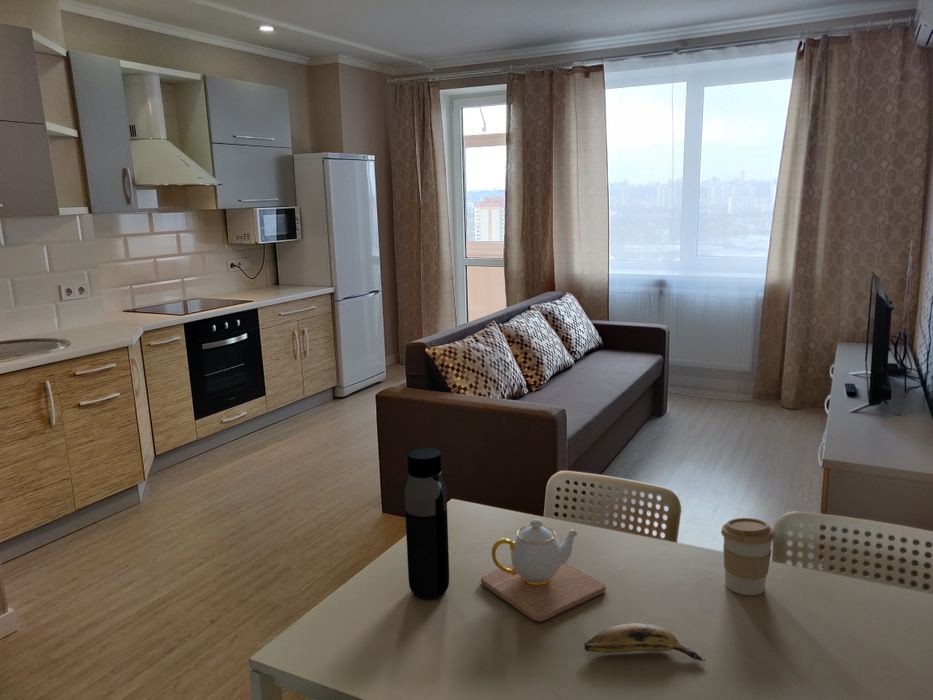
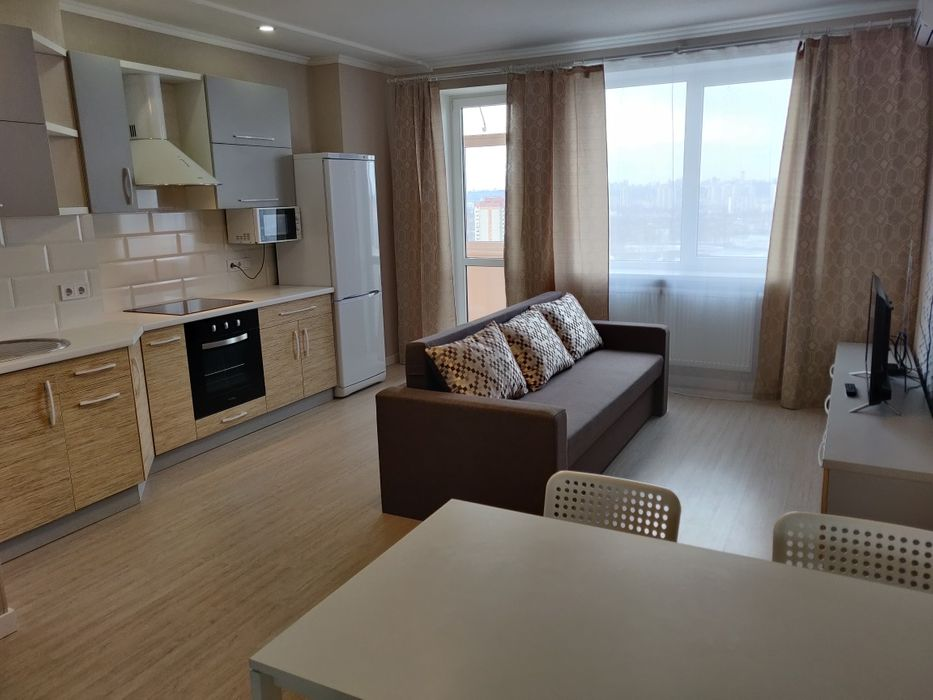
- teapot [480,518,607,622]
- water bottle [404,447,450,601]
- banana [583,622,706,662]
- coffee cup [720,517,776,596]
